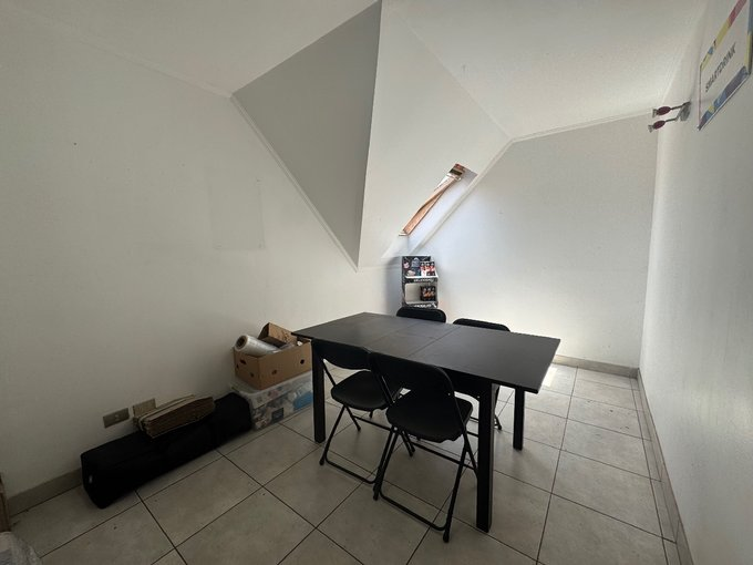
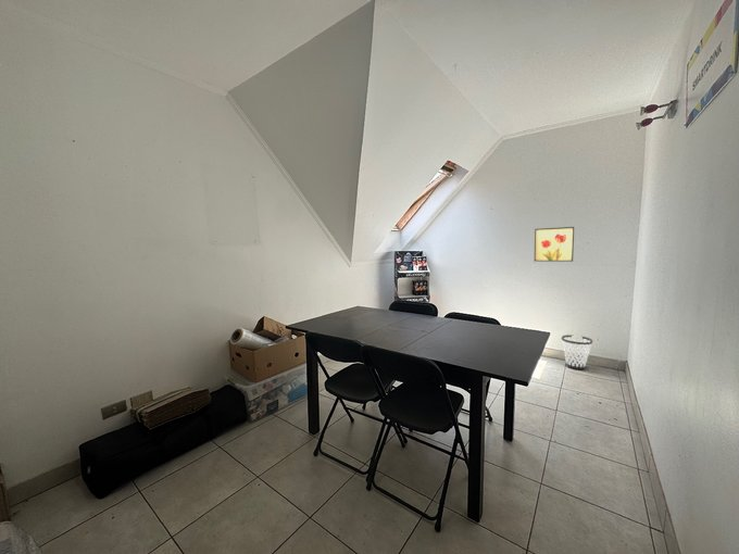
+ wall art [534,226,575,263]
+ wastebasket [561,333,593,370]
